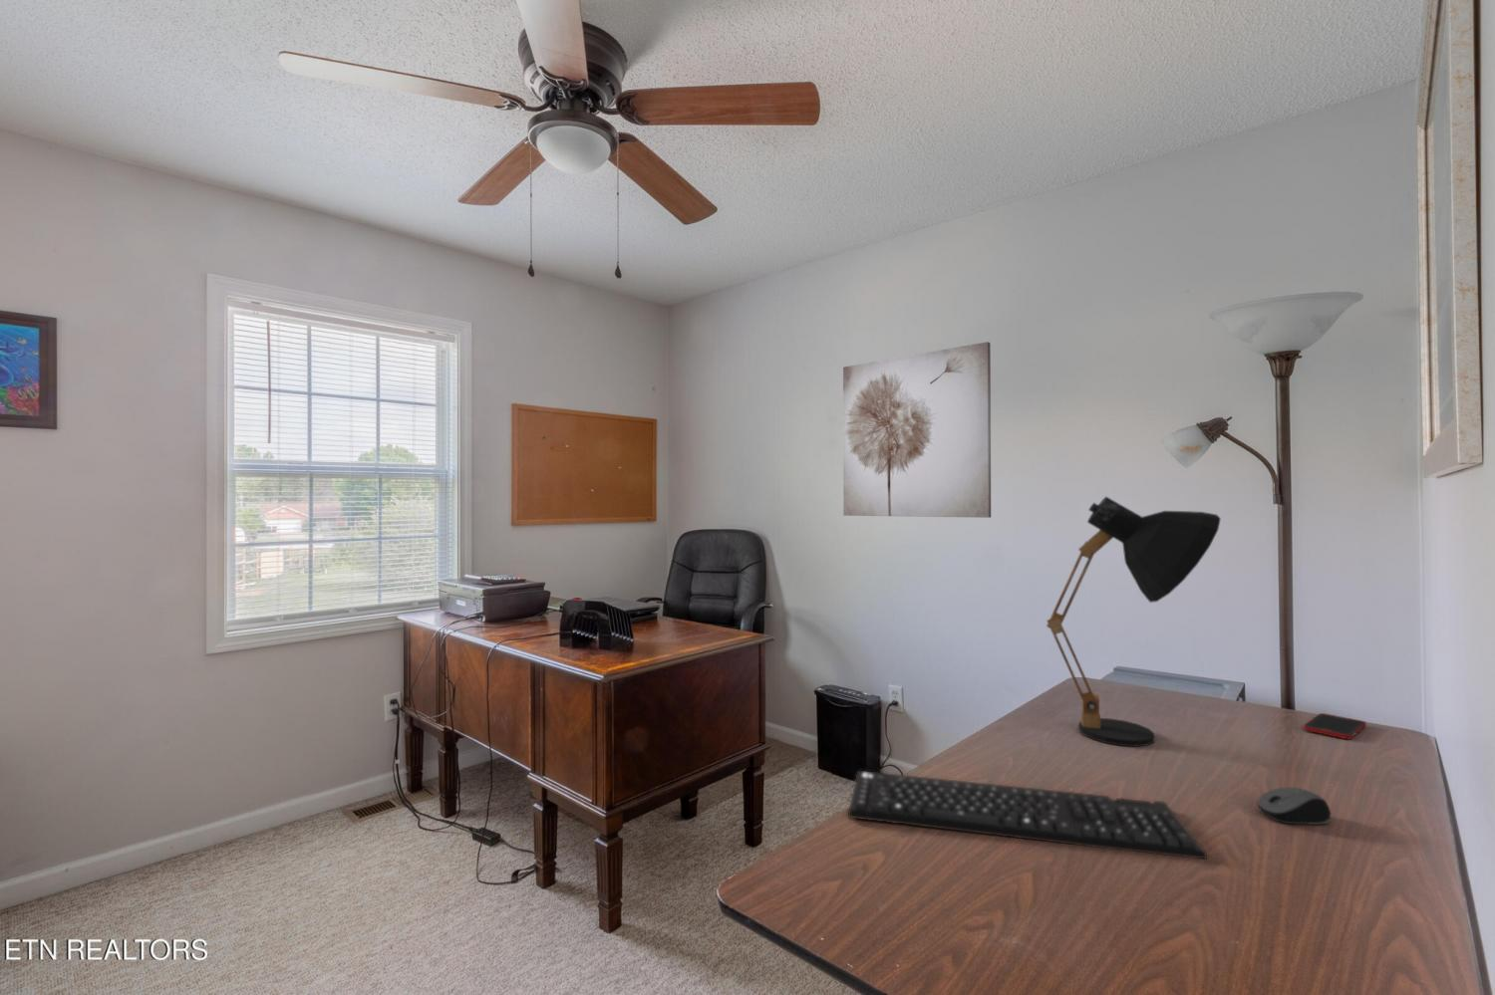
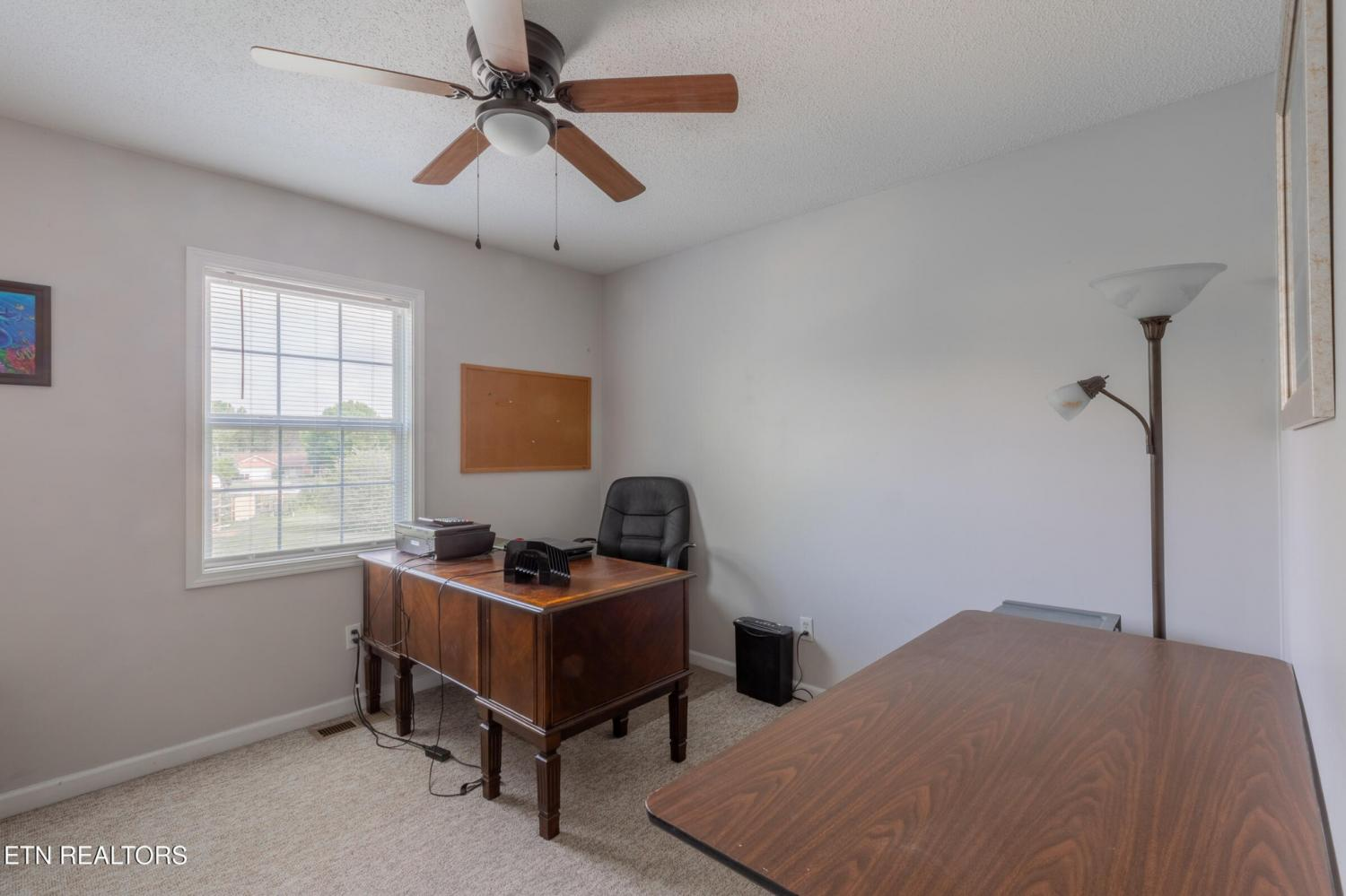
- wall art [842,341,992,519]
- computer mouse [1257,786,1332,826]
- cell phone [1303,712,1367,740]
- keyboard [847,770,1208,861]
- desk lamp [1045,496,1222,747]
